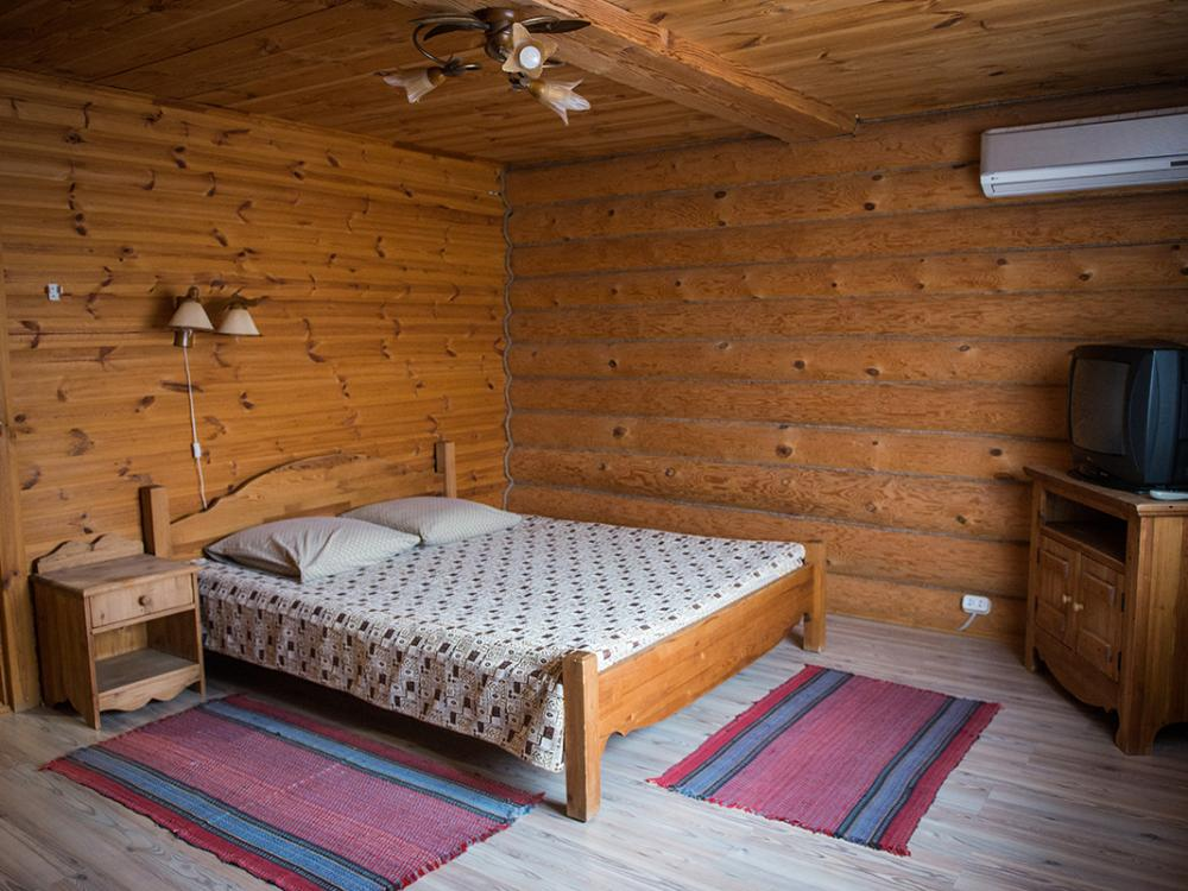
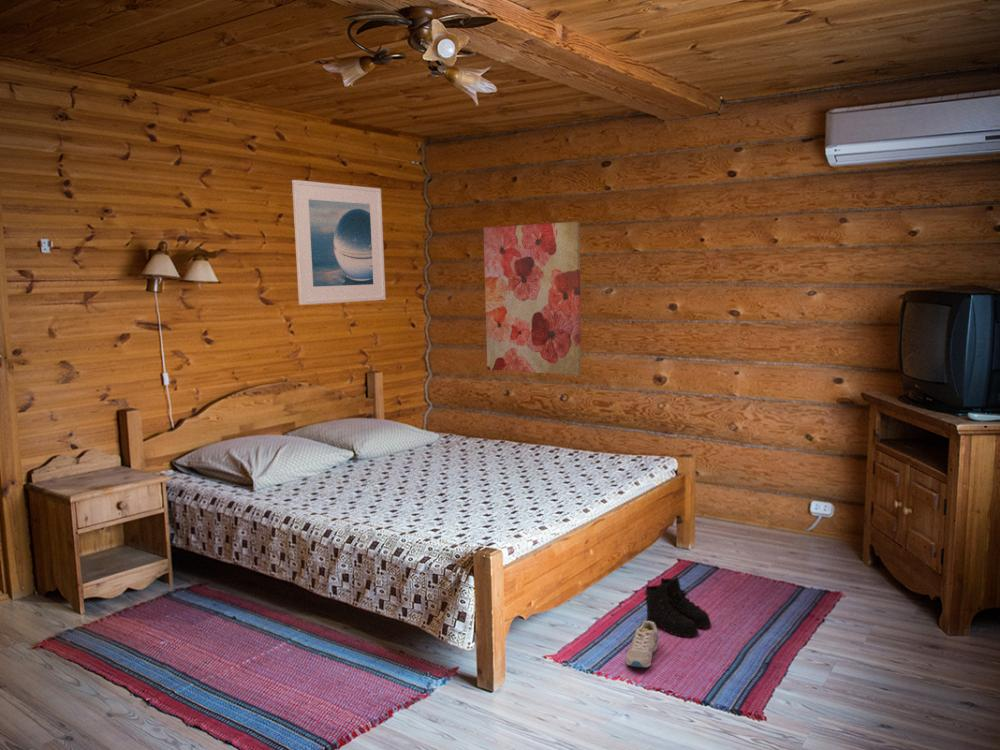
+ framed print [291,179,387,306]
+ wall art [483,221,582,376]
+ sneaker [625,620,659,669]
+ boots [643,576,712,638]
